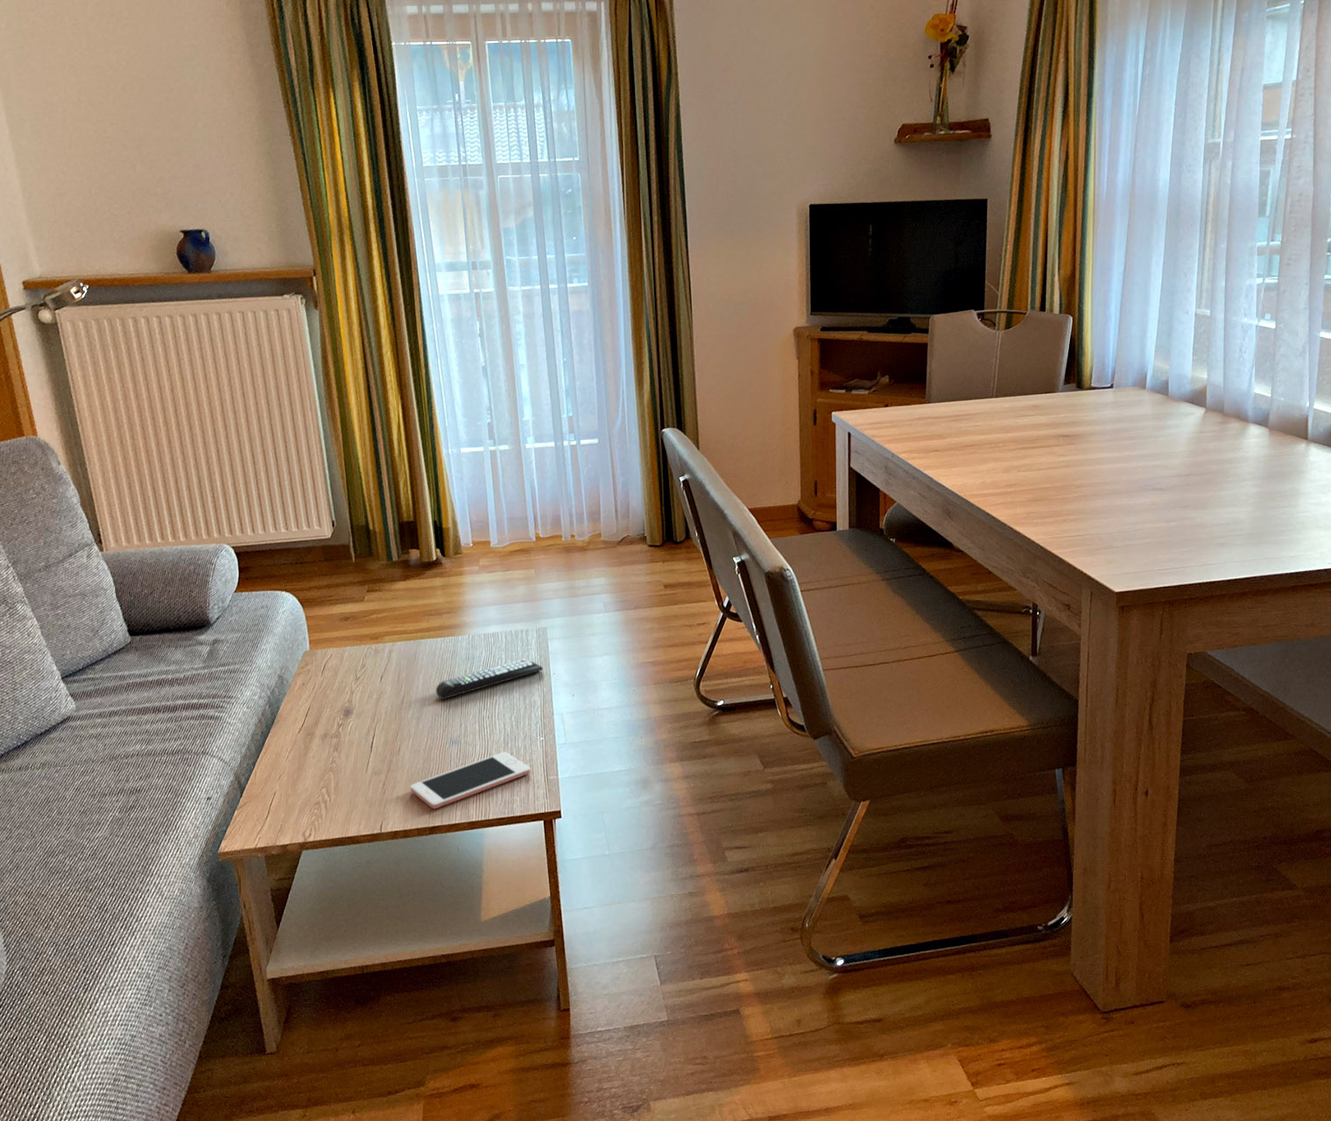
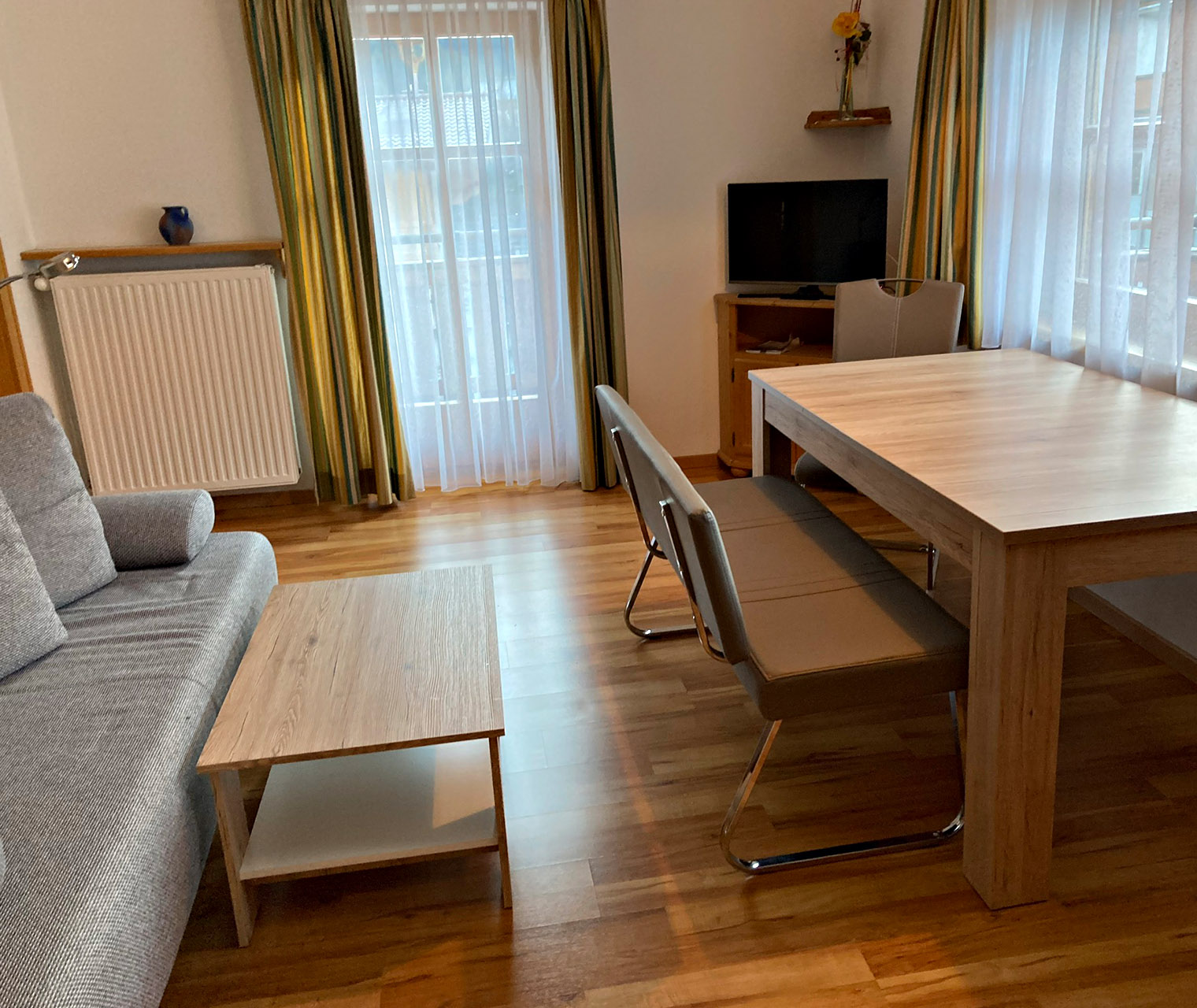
- cell phone [410,752,532,810]
- remote control [435,657,544,700]
